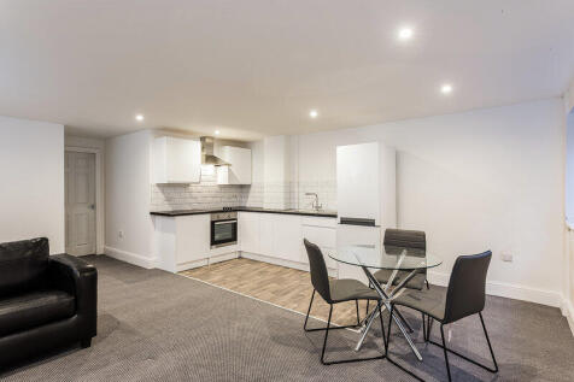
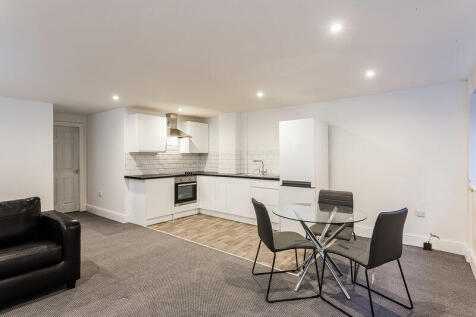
+ potted plant [421,232,441,251]
